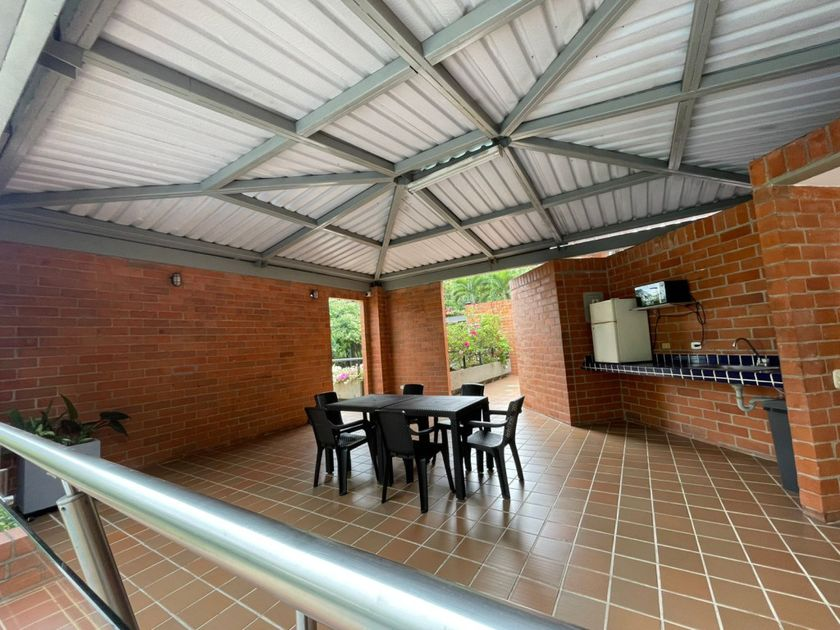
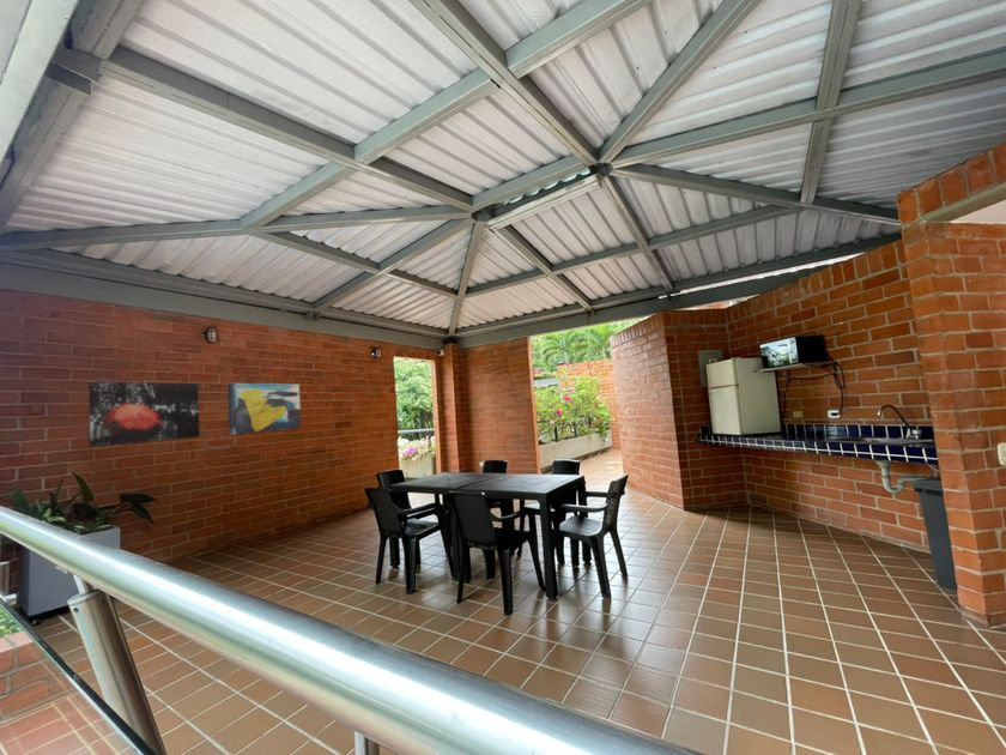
+ wall art [87,381,201,448]
+ wall art [228,382,302,436]
